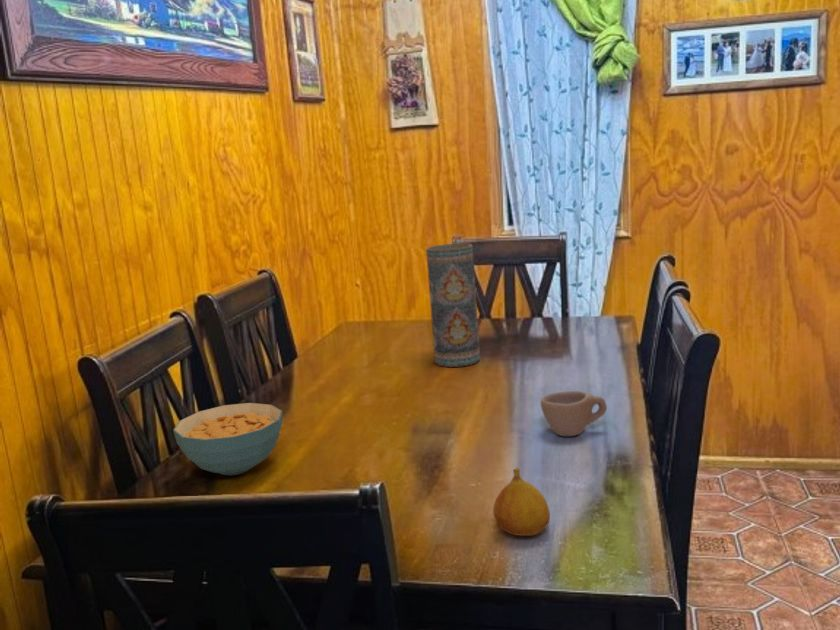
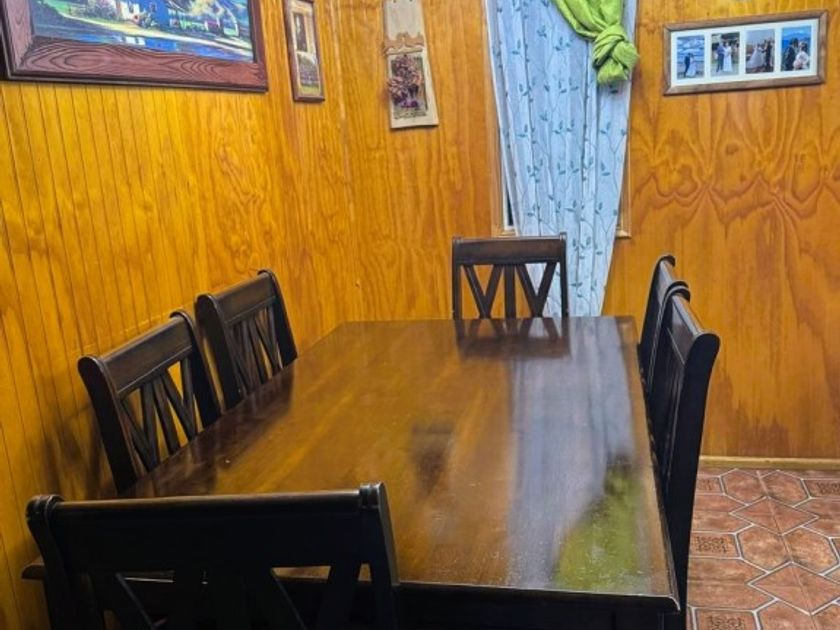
- cup [540,390,608,437]
- vase [425,242,481,368]
- fruit [492,467,551,537]
- cereal bowl [172,402,283,476]
